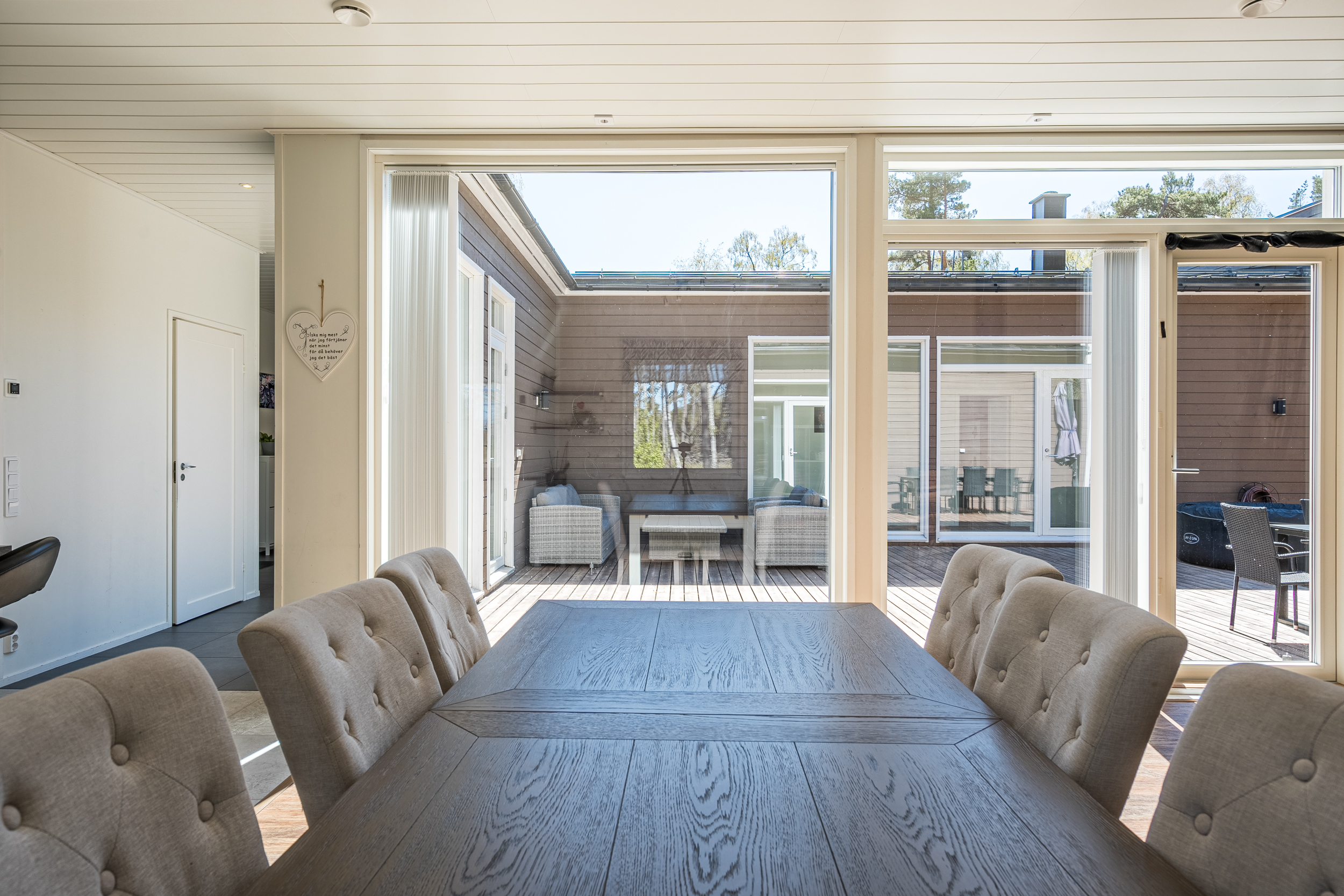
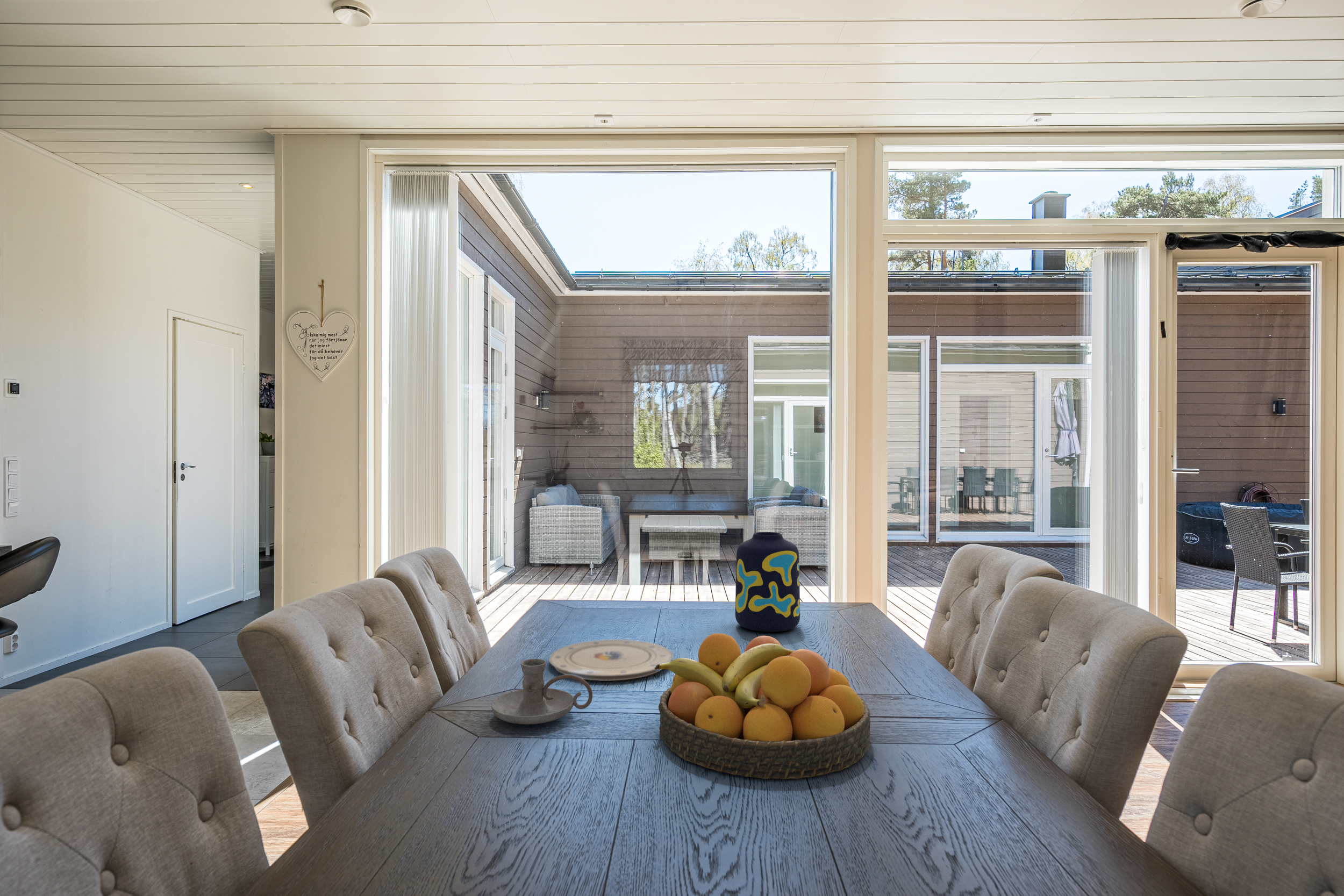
+ vase [735,532,800,633]
+ fruit bowl [654,633,871,780]
+ candle holder [491,658,593,725]
+ plate [548,639,674,682]
